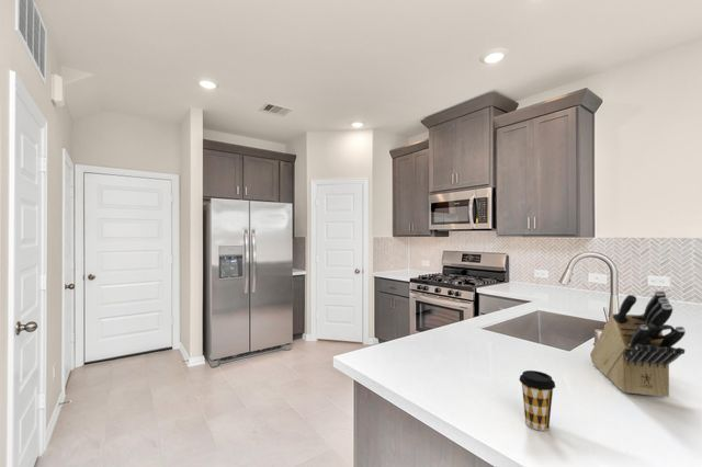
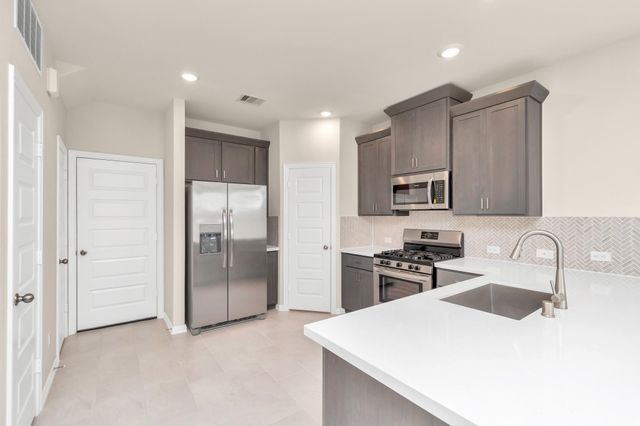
- coffee cup [519,369,556,432]
- knife block [589,289,687,398]
